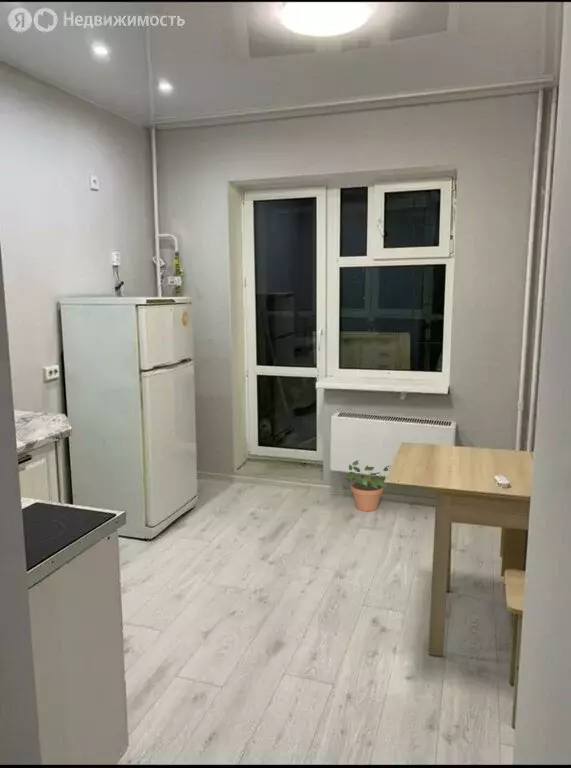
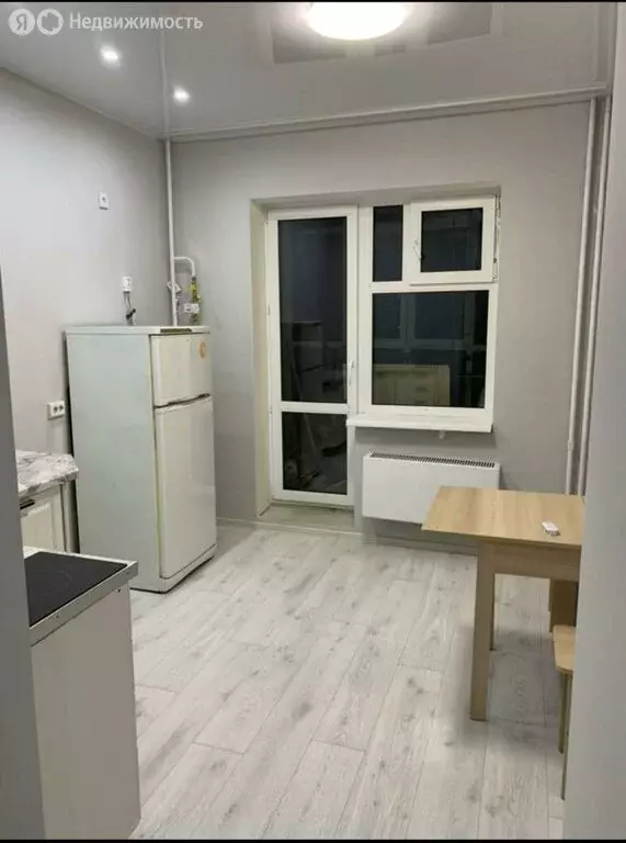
- potted plant [343,459,390,512]
